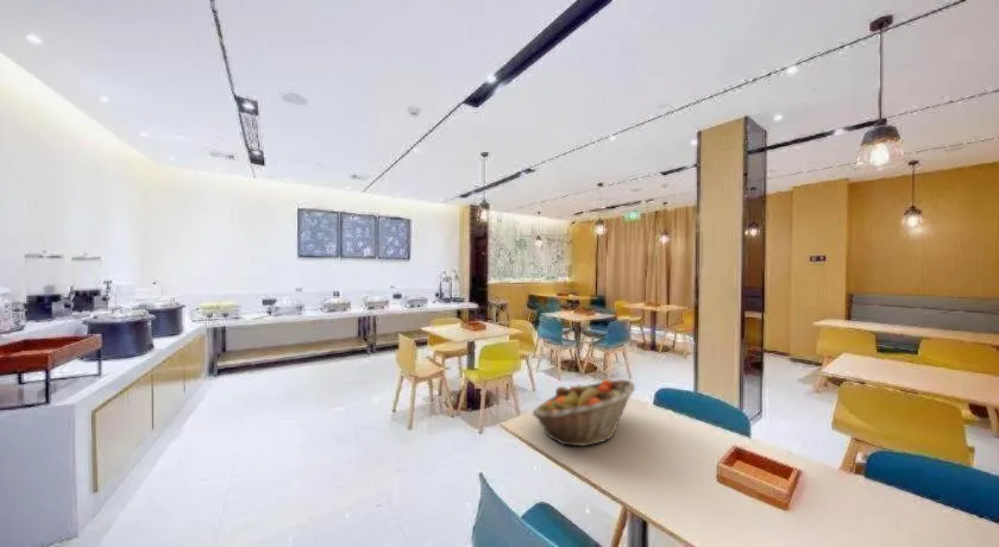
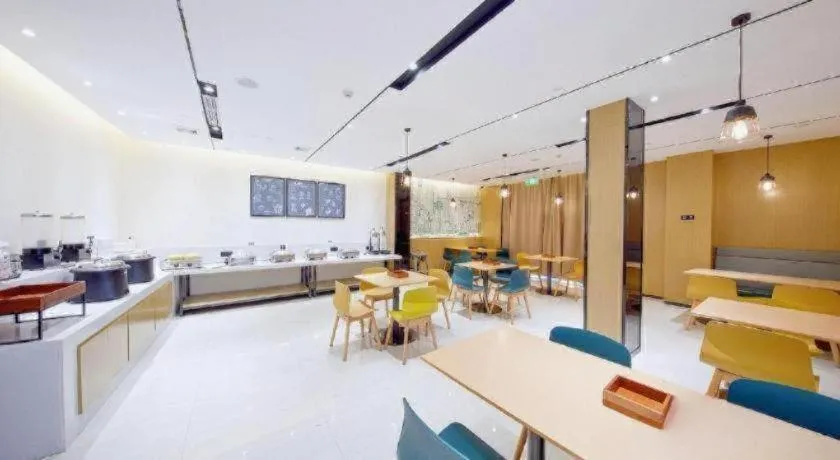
- fruit basket [532,378,636,447]
